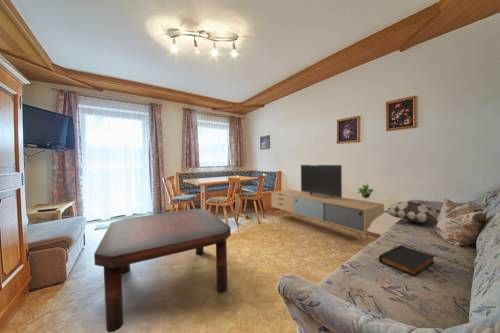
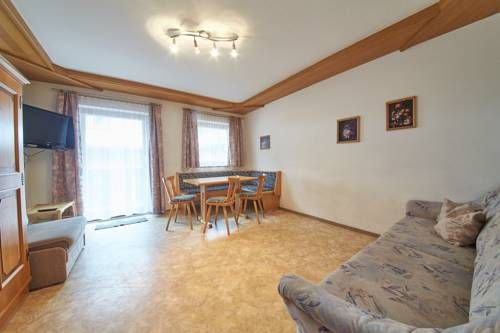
- media console [270,164,385,245]
- book [378,244,436,277]
- decorative pillow [379,200,441,223]
- coffee table [93,208,232,333]
